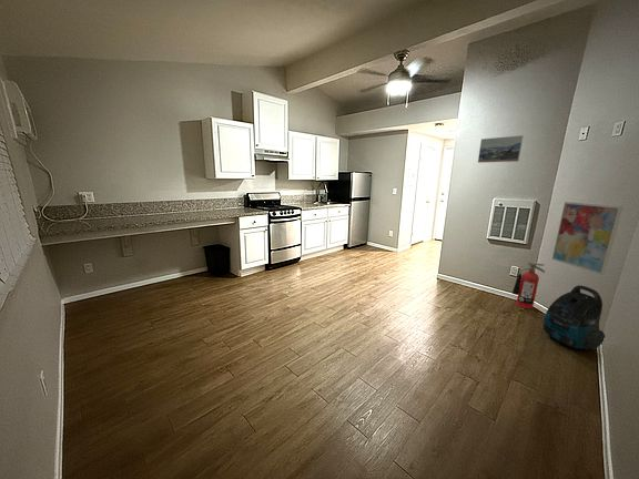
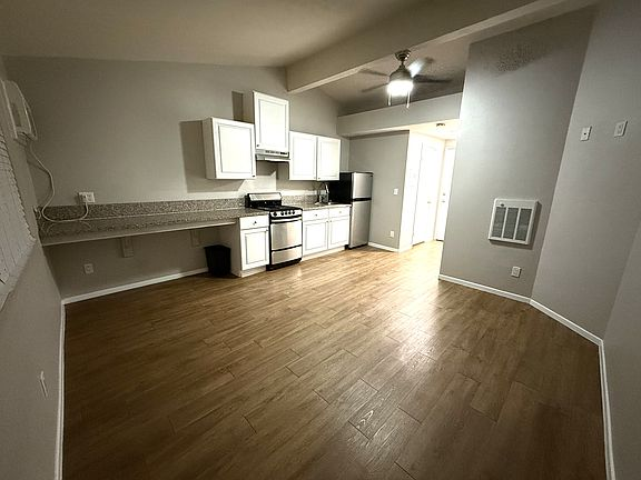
- fire extinguisher [511,262,546,310]
- wall art [551,201,623,276]
- vacuum cleaner [542,284,606,350]
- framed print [477,134,525,164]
